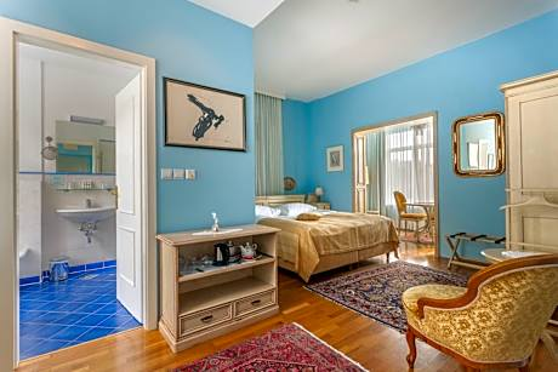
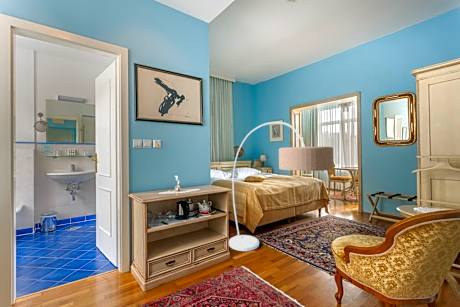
+ floor lamp [228,121,335,252]
